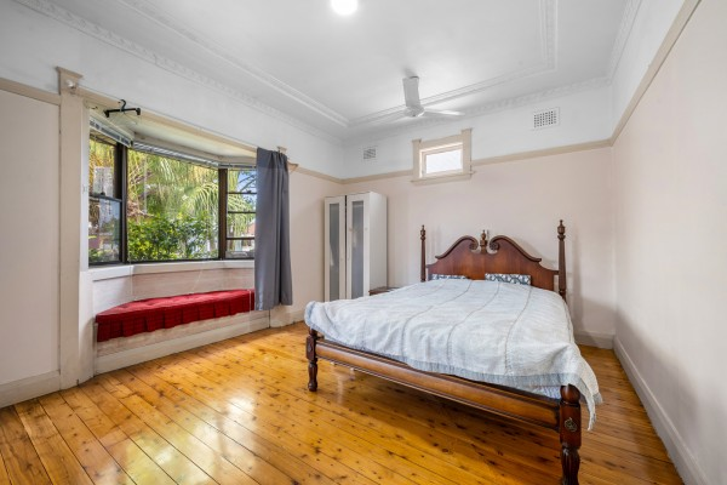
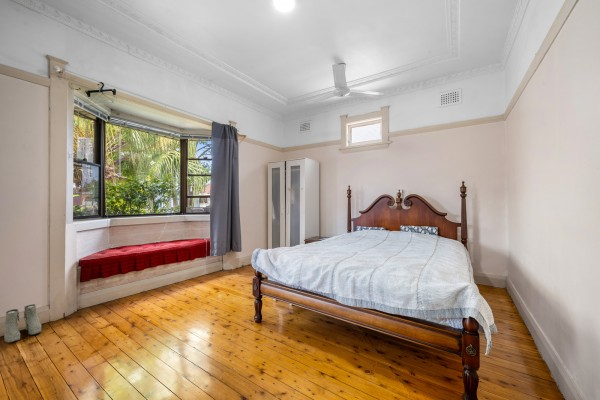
+ boots [3,303,42,344]
